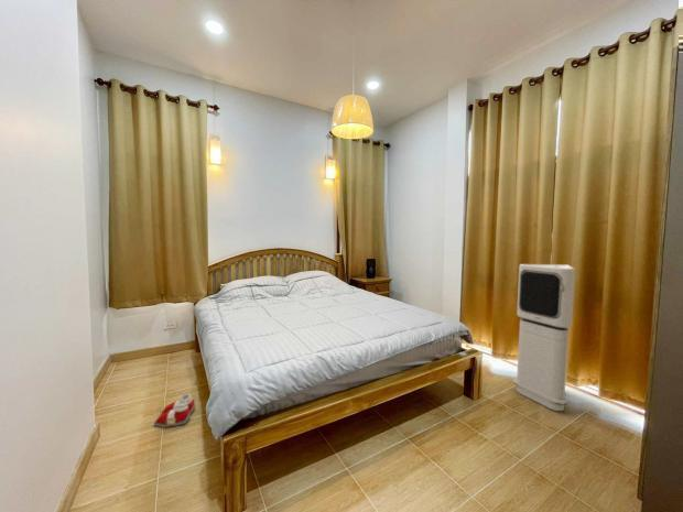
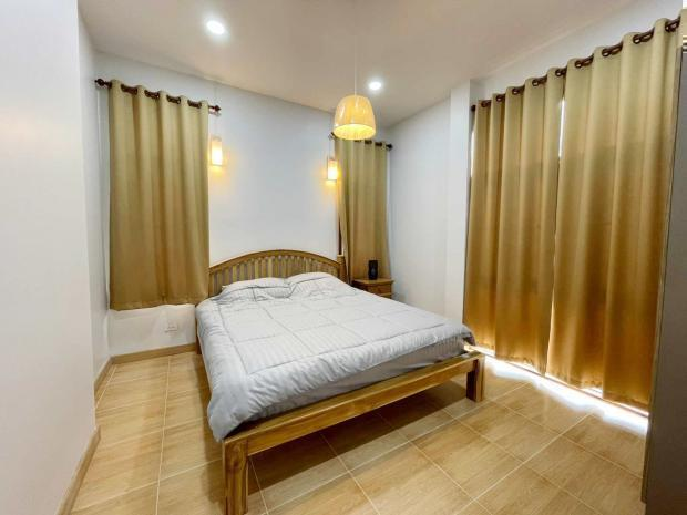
- slippers [153,393,196,428]
- air purifier [512,263,576,412]
